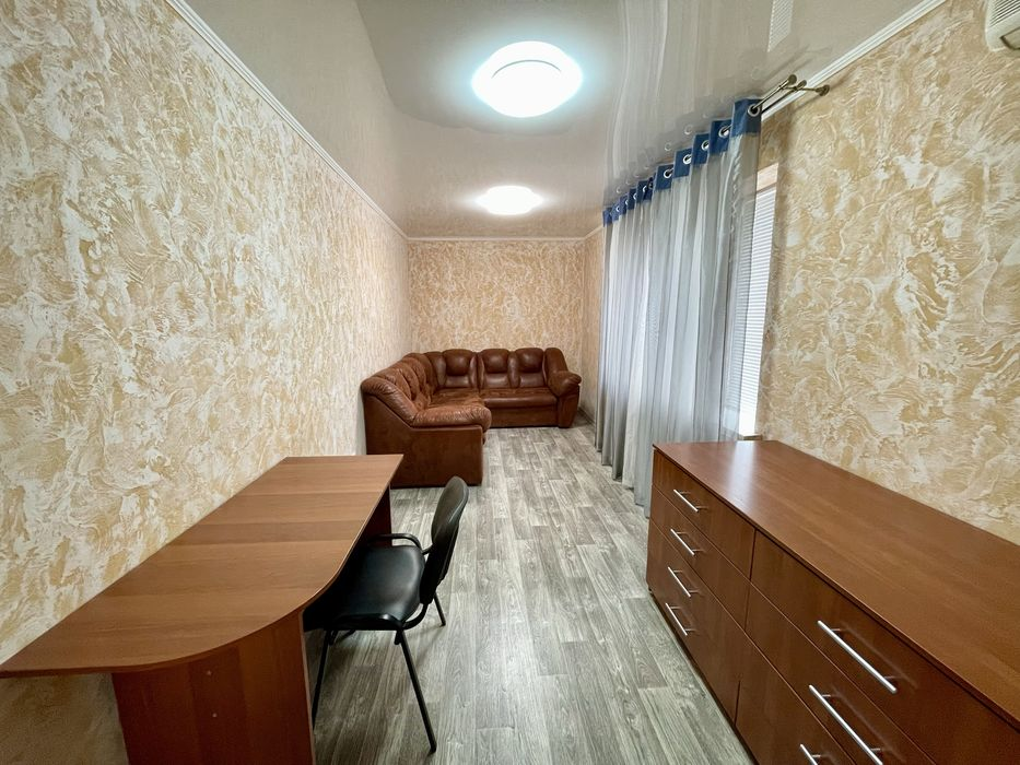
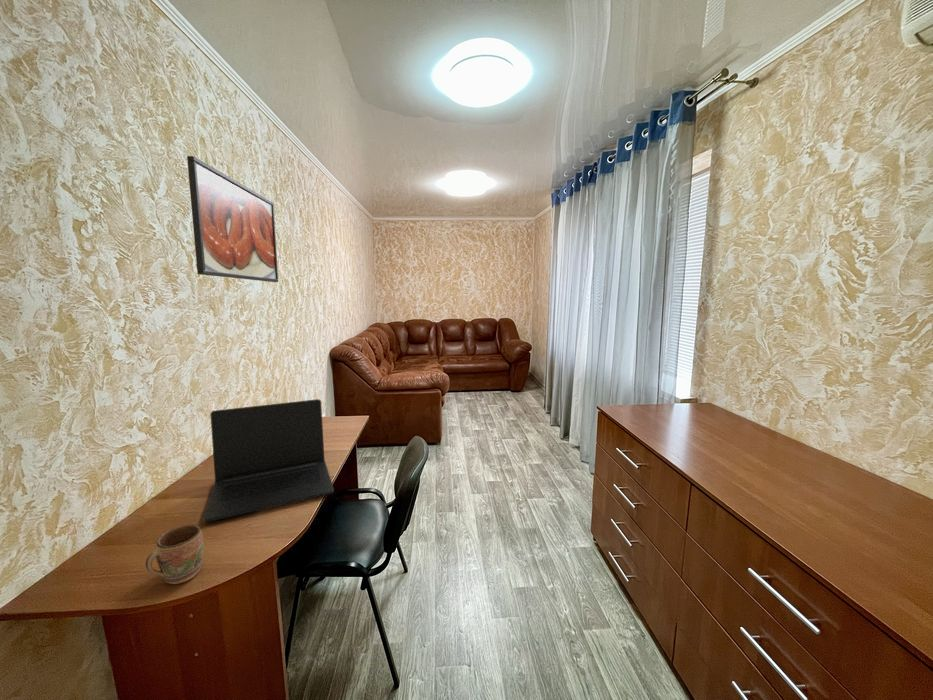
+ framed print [186,155,279,283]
+ mug [145,524,205,585]
+ laptop [202,398,335,523]
